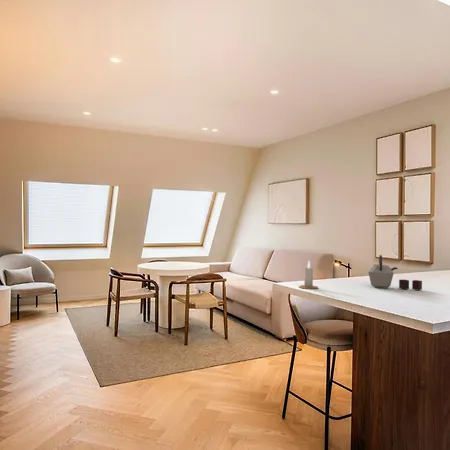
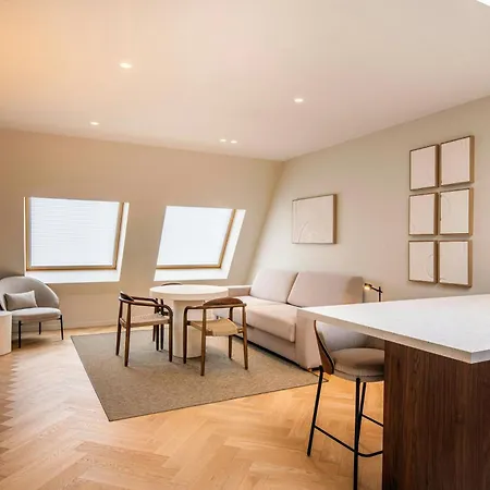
- kettle [367,254,423,291]
- candle [298,260,319,290]
